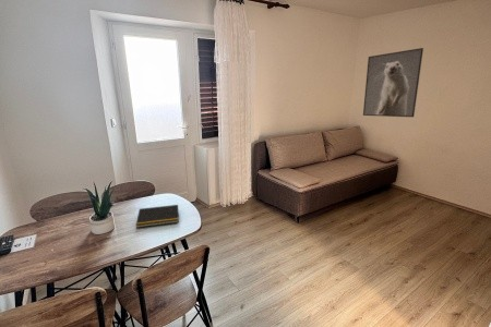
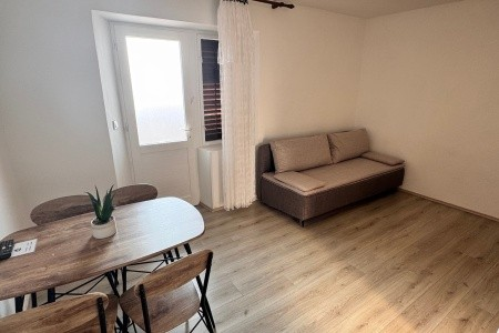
- notepad [135,204,180,229]
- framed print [362,47,424,118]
